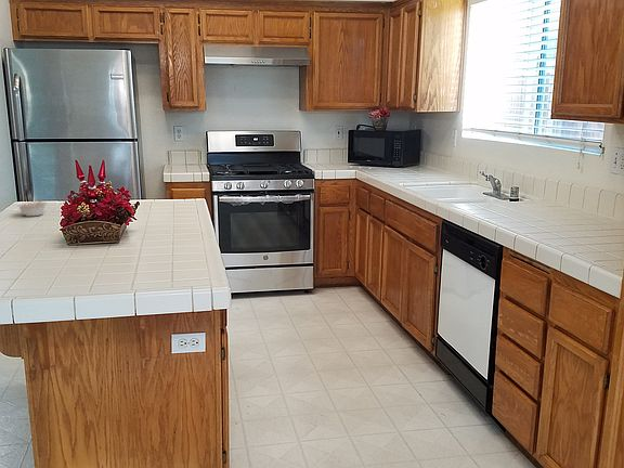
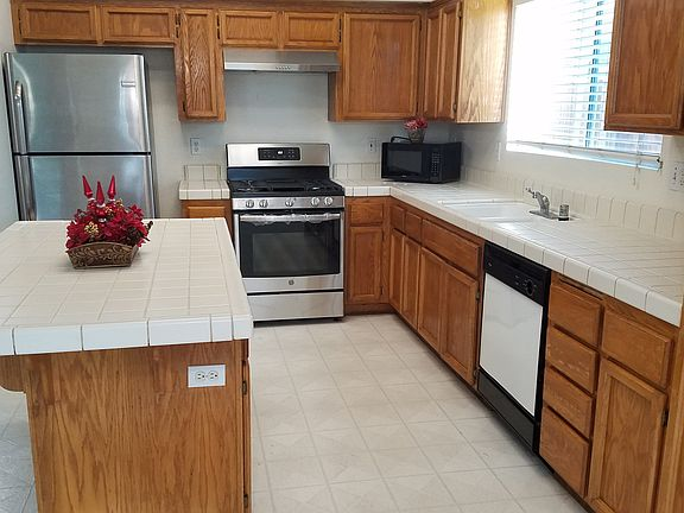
- legume [16,197,48,217]
